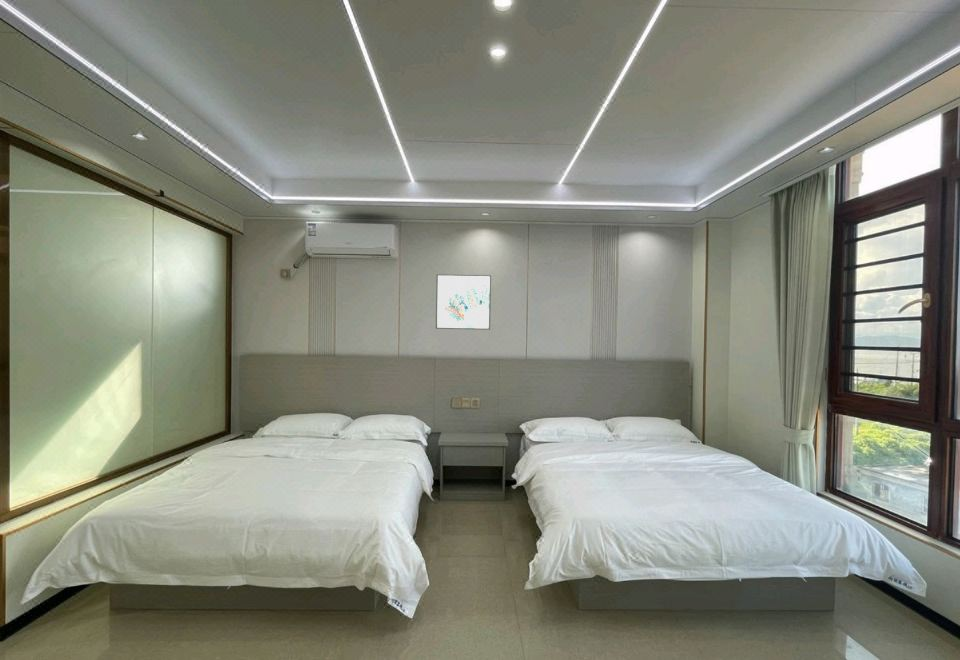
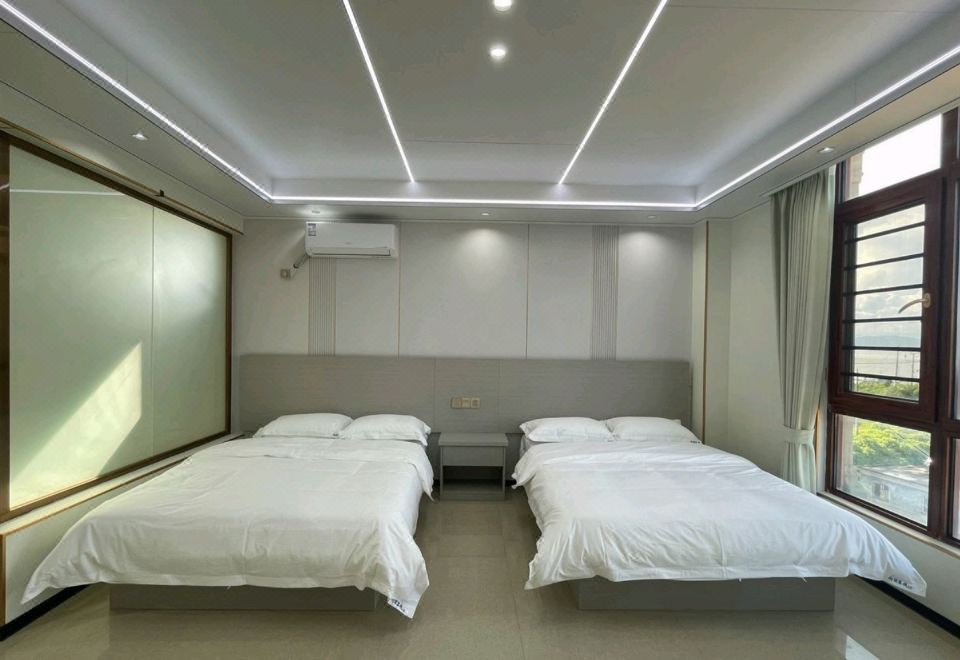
- wall art [435,273,492,331]
